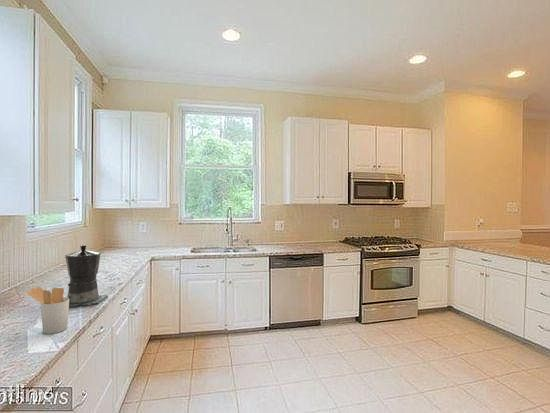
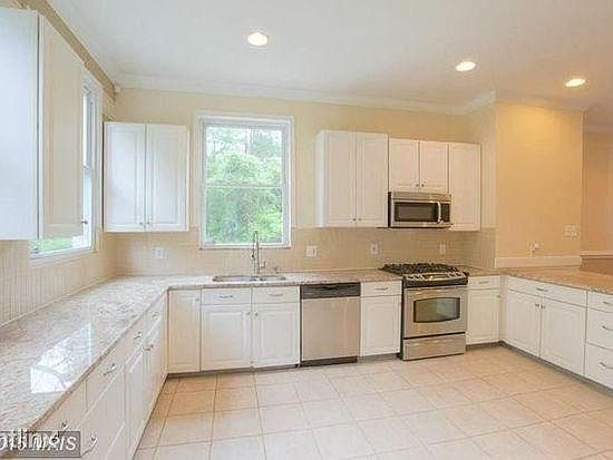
- coffee maker [64,244,109,308]
- utensil holder [25,286,70,335]
